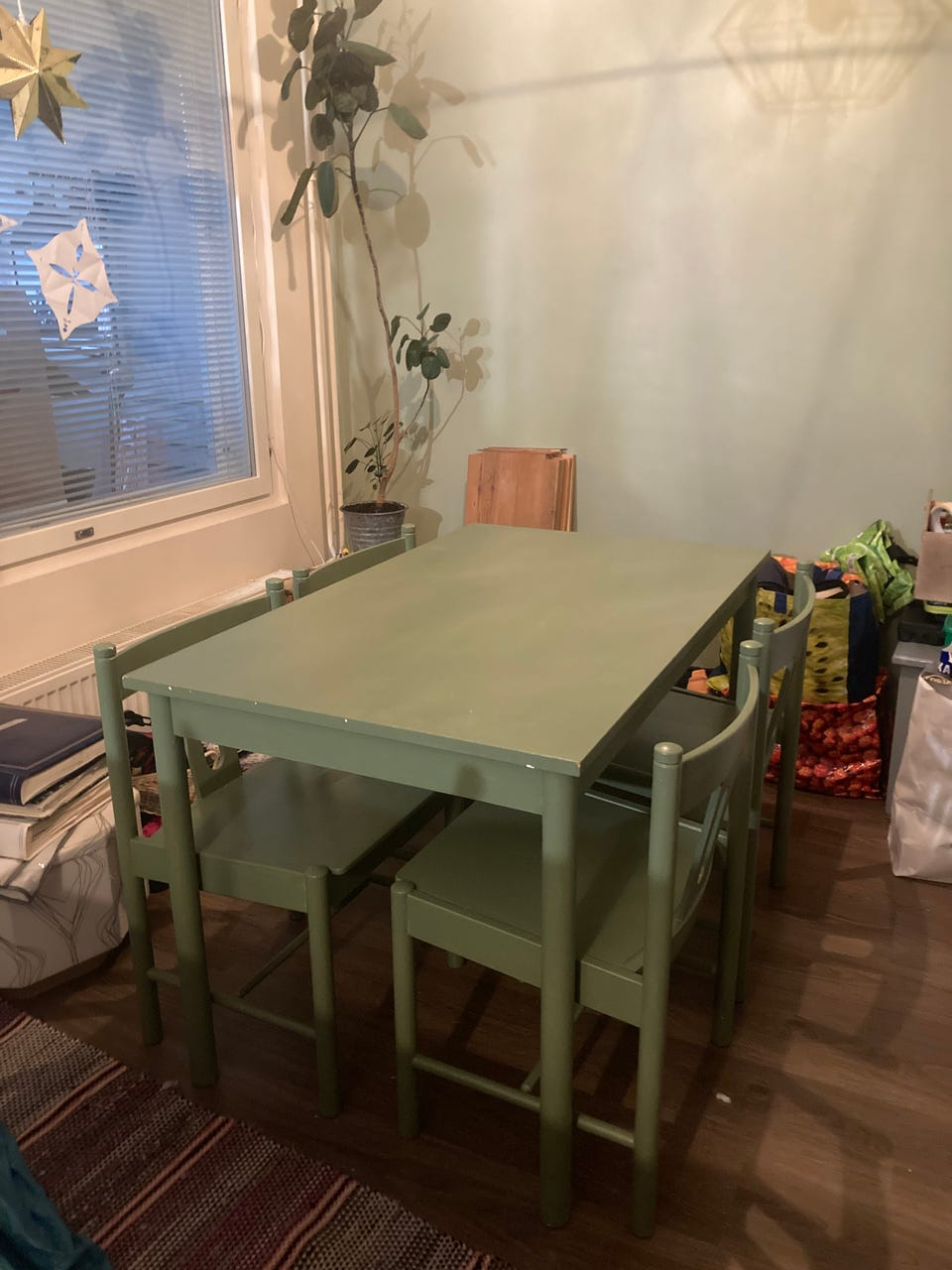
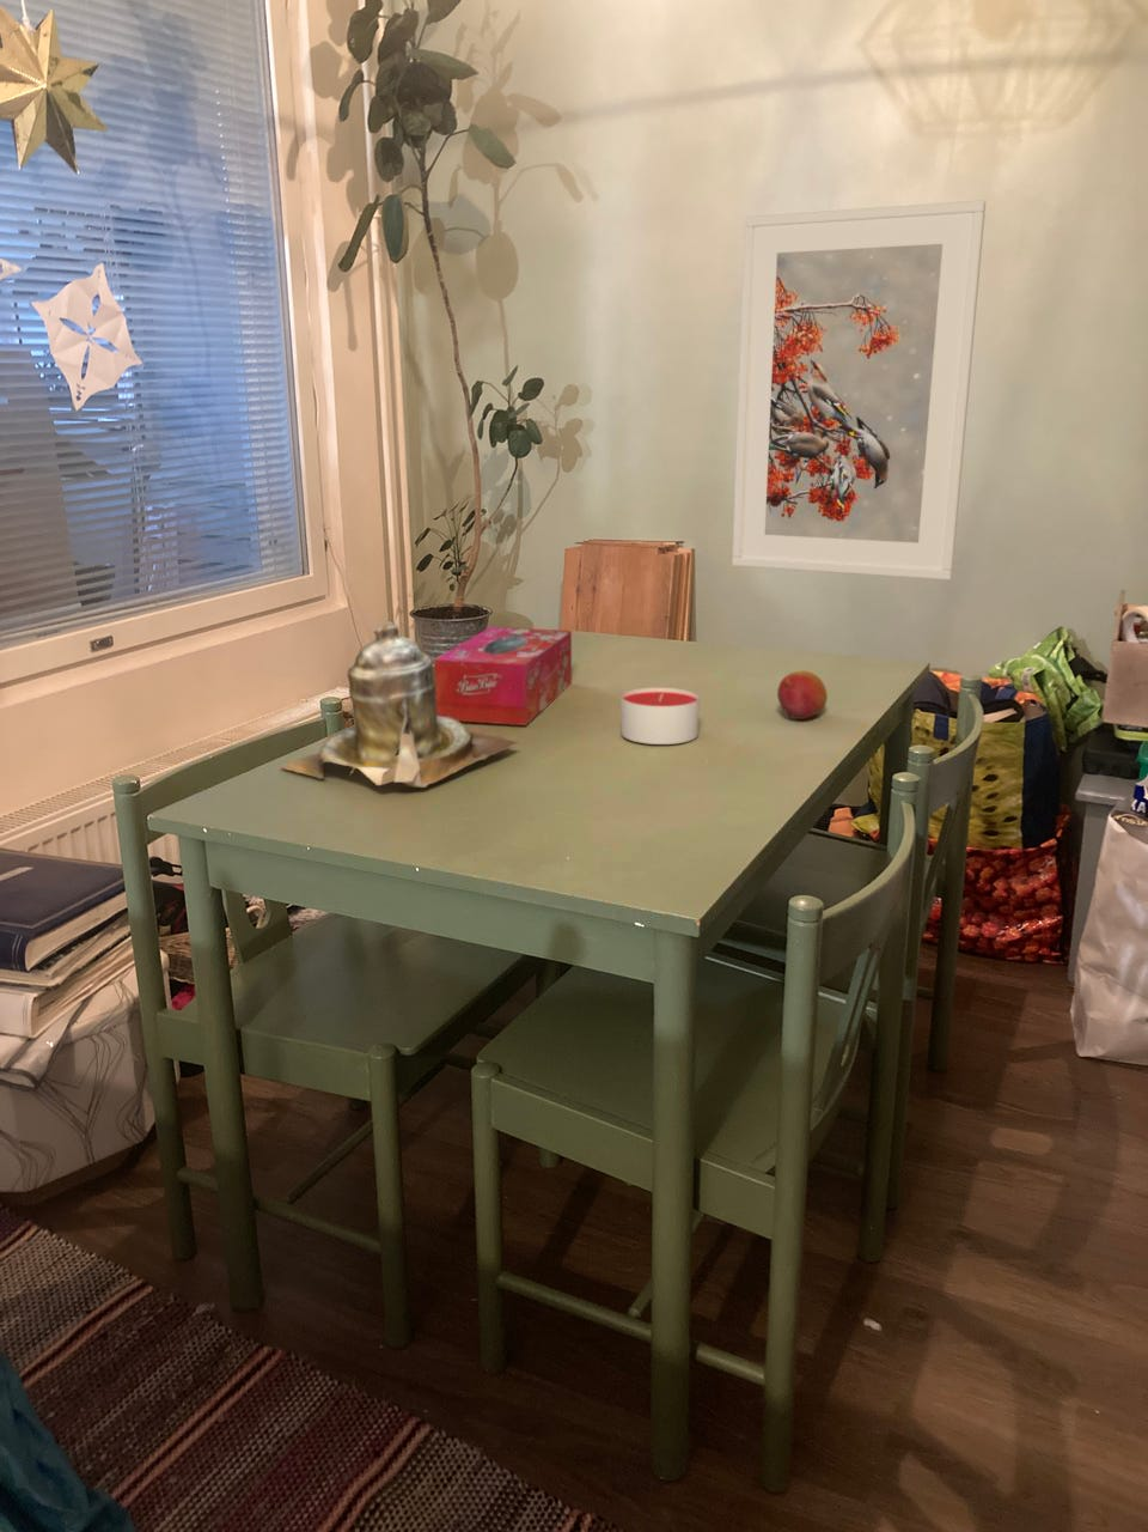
+ candle [620,688,701,745]
+ tissue box [433,626,573,726]
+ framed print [731,199,986,581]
+ fruit [777,671,828,720]
+ teapot [279,620,520,789]
